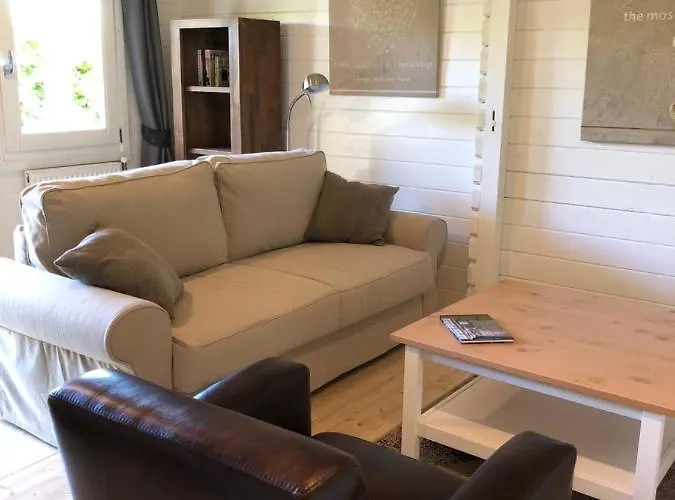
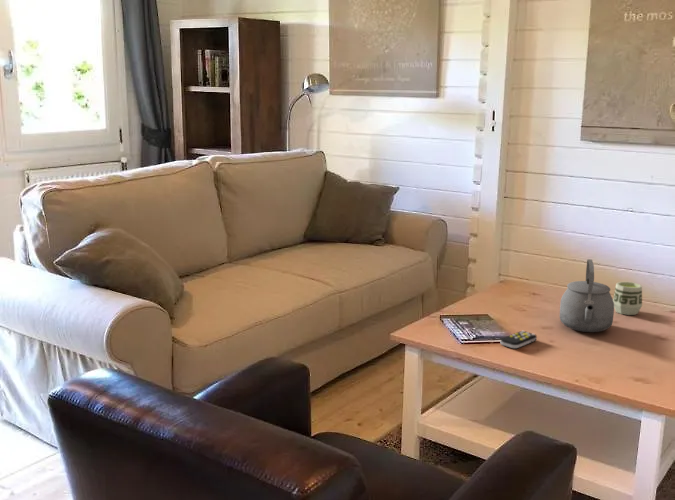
+ tea kettle [559,258,615,333]
+ cup [612,281,643,316]
+ remote control [500,330,538,349]
